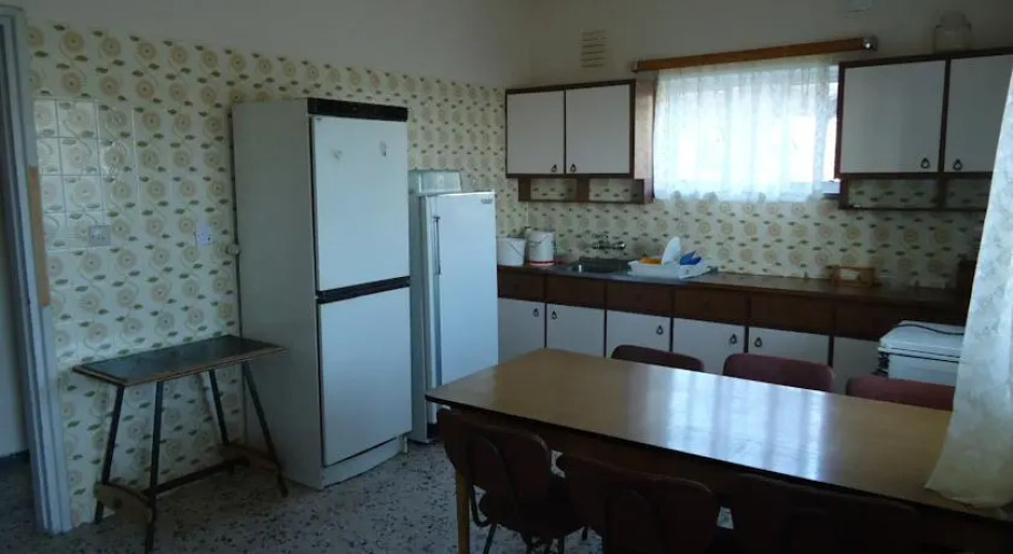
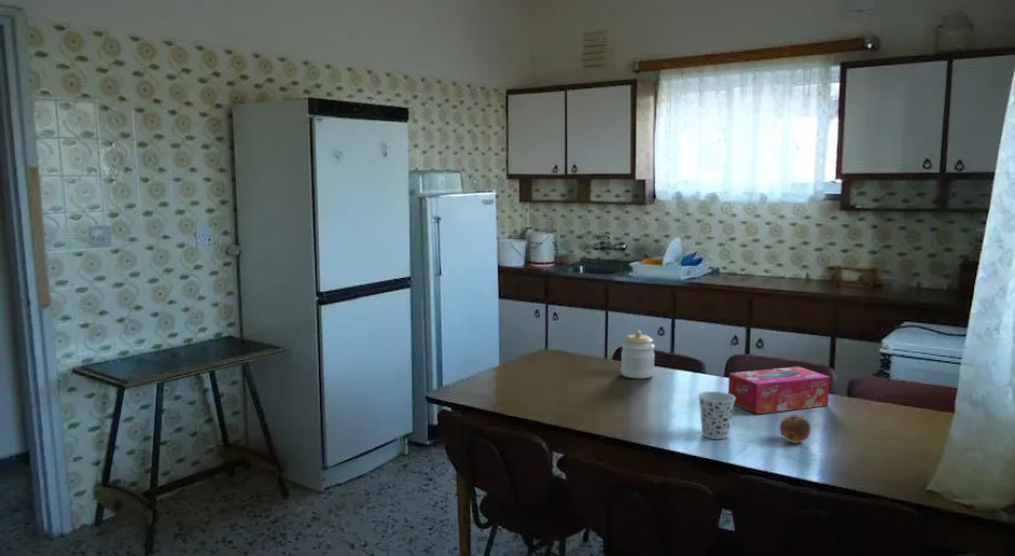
+ fruit [778,414,812,445]
+ jar [620,329,656,379]
+ tissue box [727,366,830,415]
+ cup [697,390,735,440]
